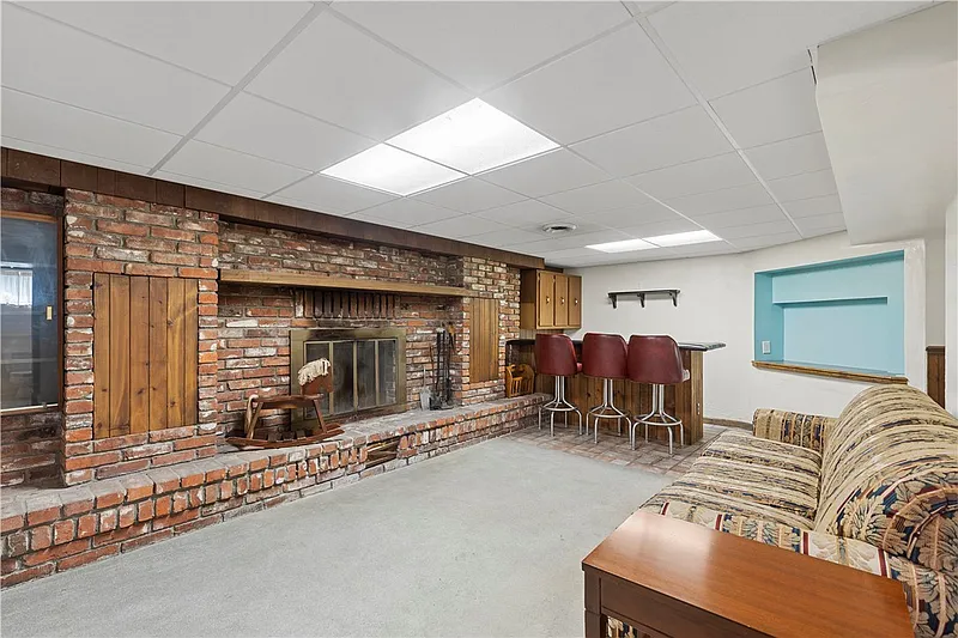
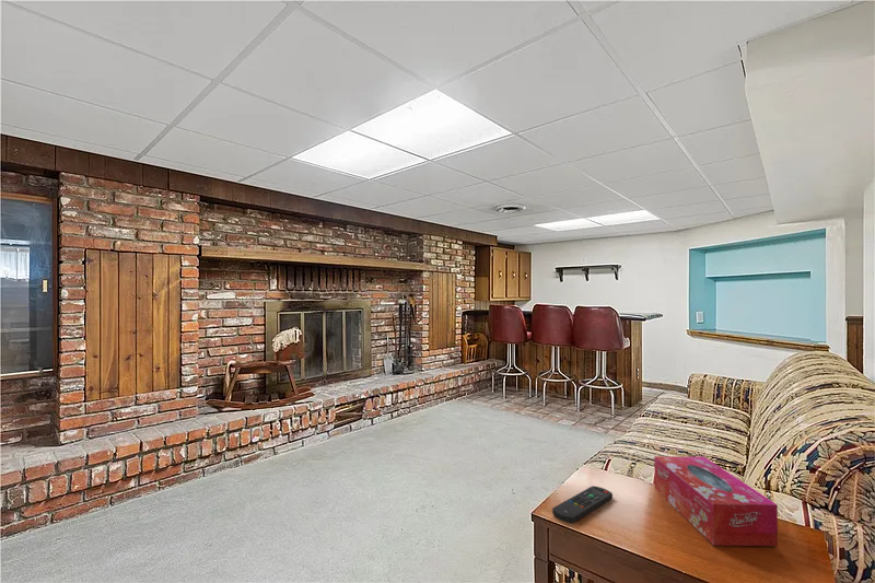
+ tissue box [653,455,779,547]
+ remote control [551,485,614,524]
